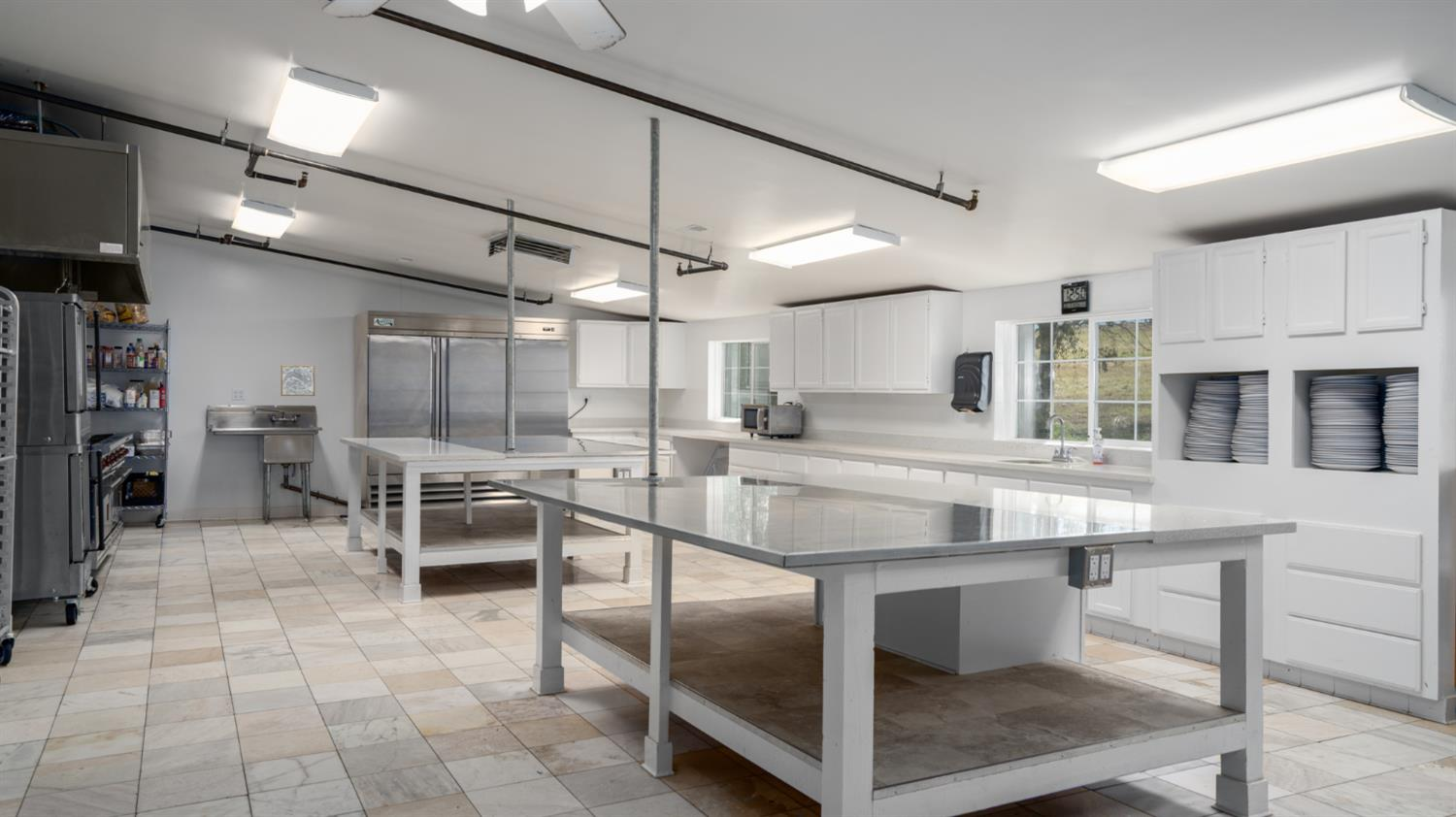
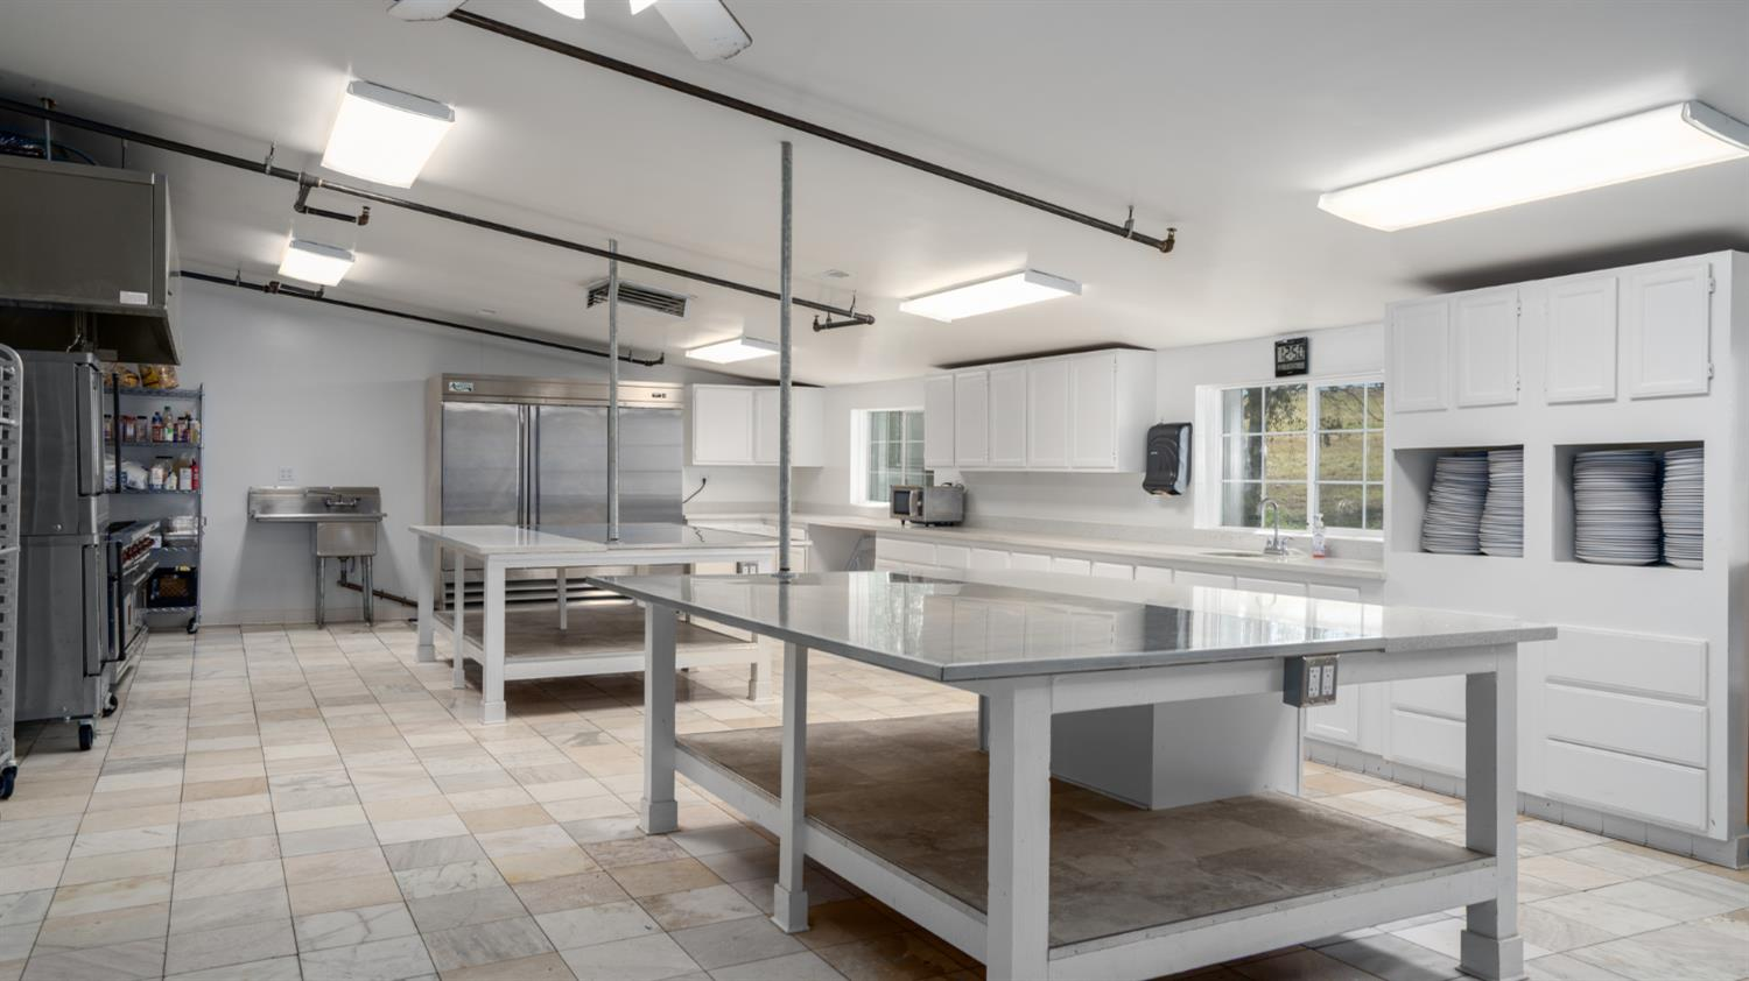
- wall art [280,364,315,397]
